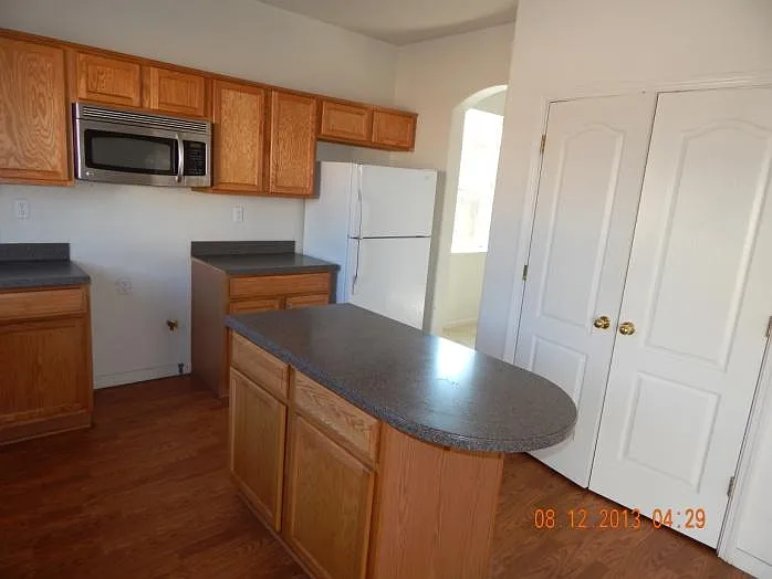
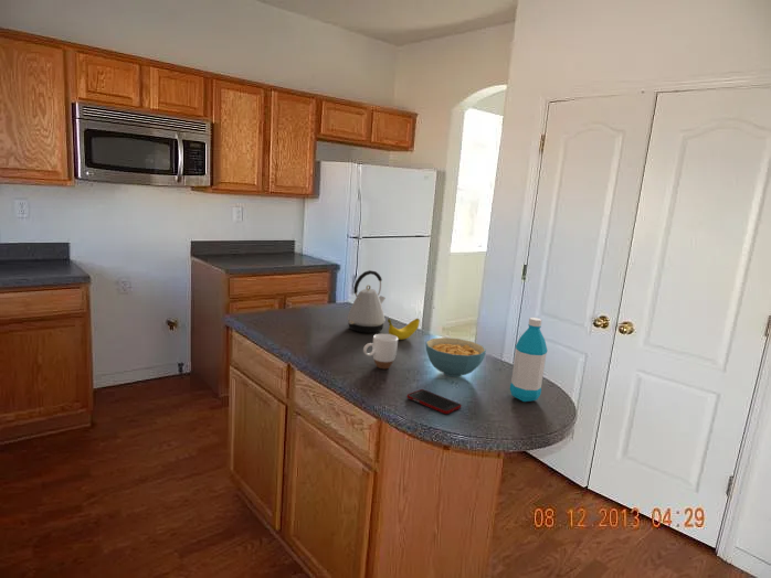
+ banana [387,318,421,341]
+ mug [362,333,399,370]
+ kettle [346,269,387,334]
+ water bottle [509,317,548,403]
+ cell phone [405,388,462,415]
+ cereal bowl [425,336,487,378]
